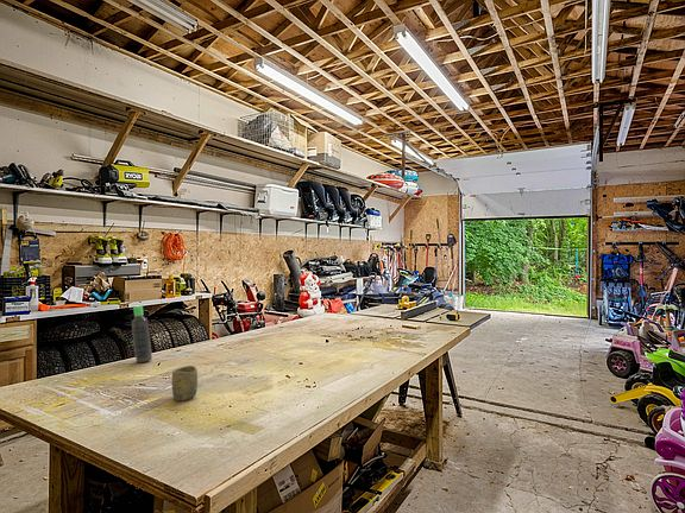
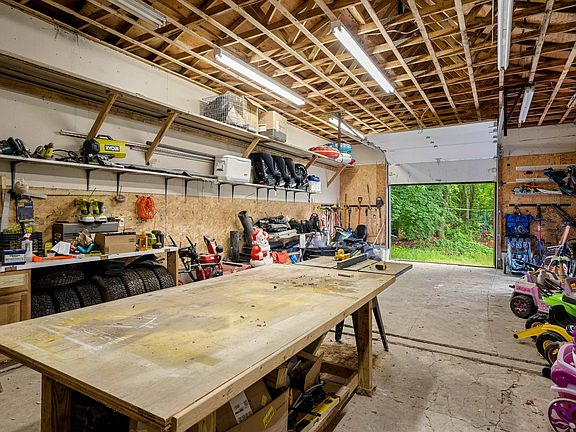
- cup [171,365,199,403]
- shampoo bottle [131,305,153,363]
